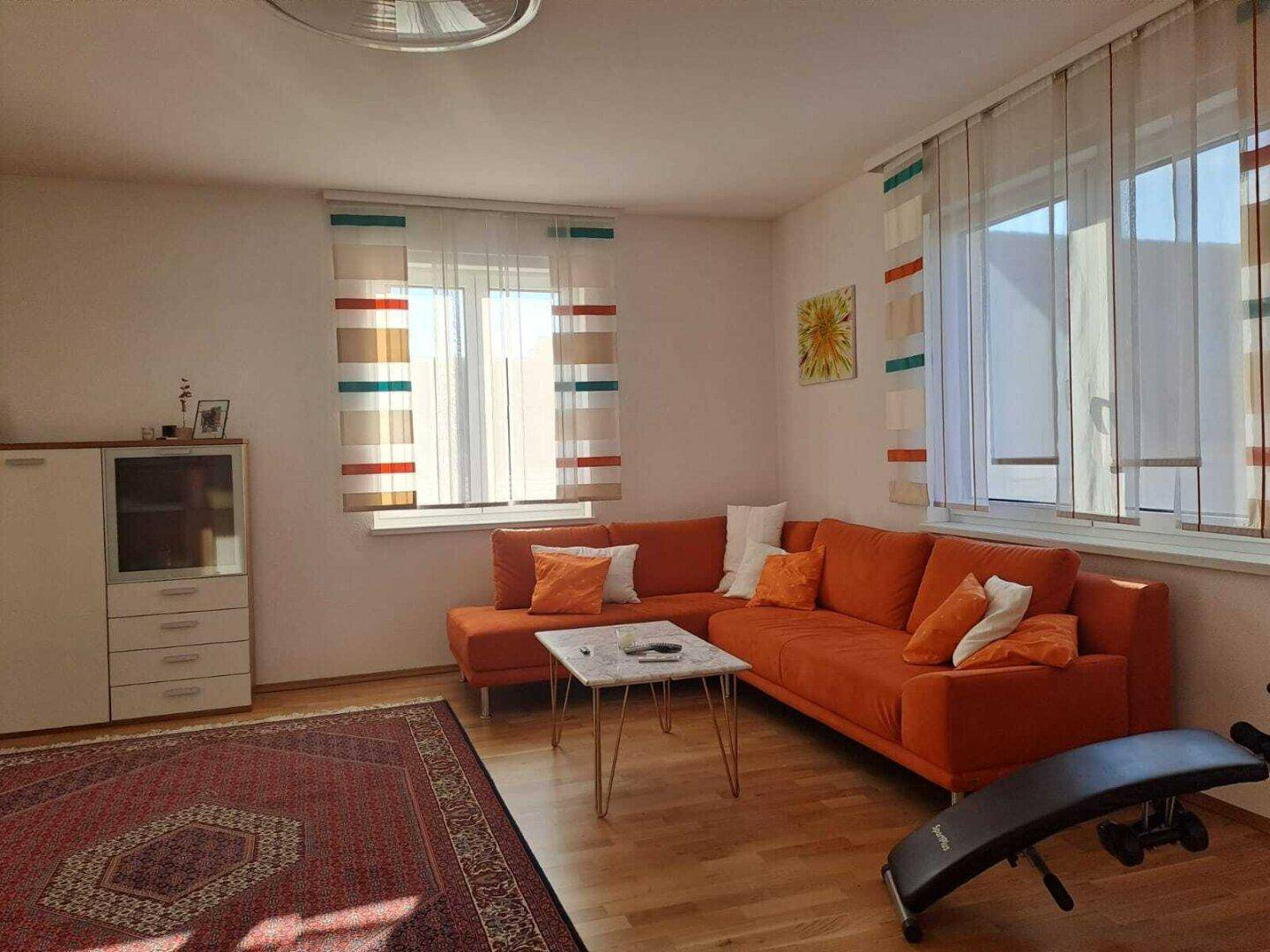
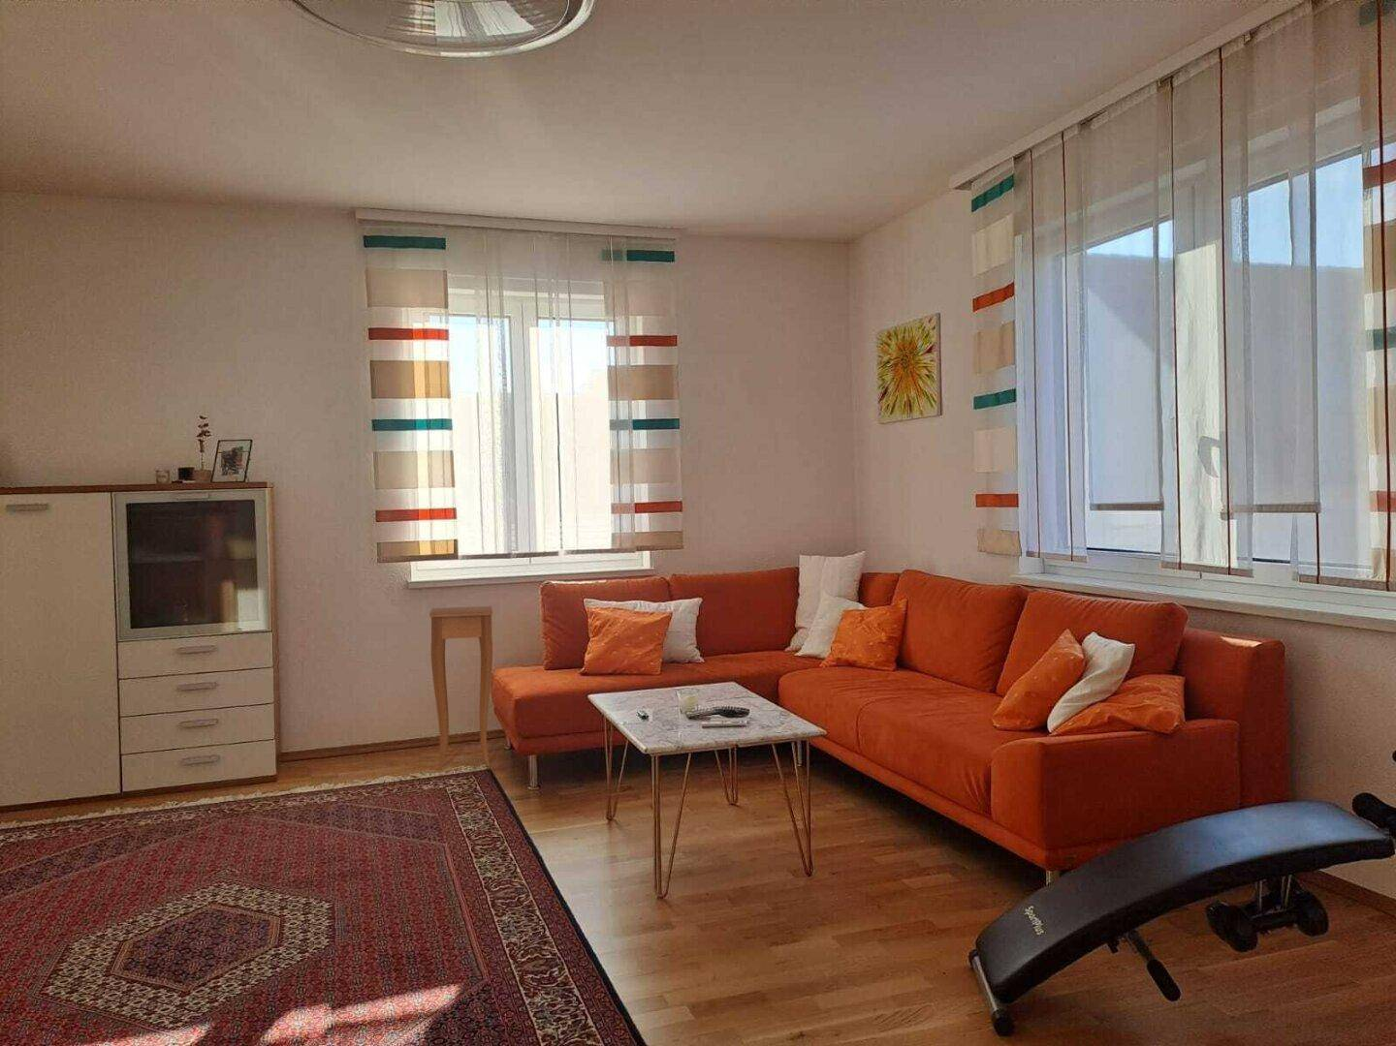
+ side table [429,605,494,771]
